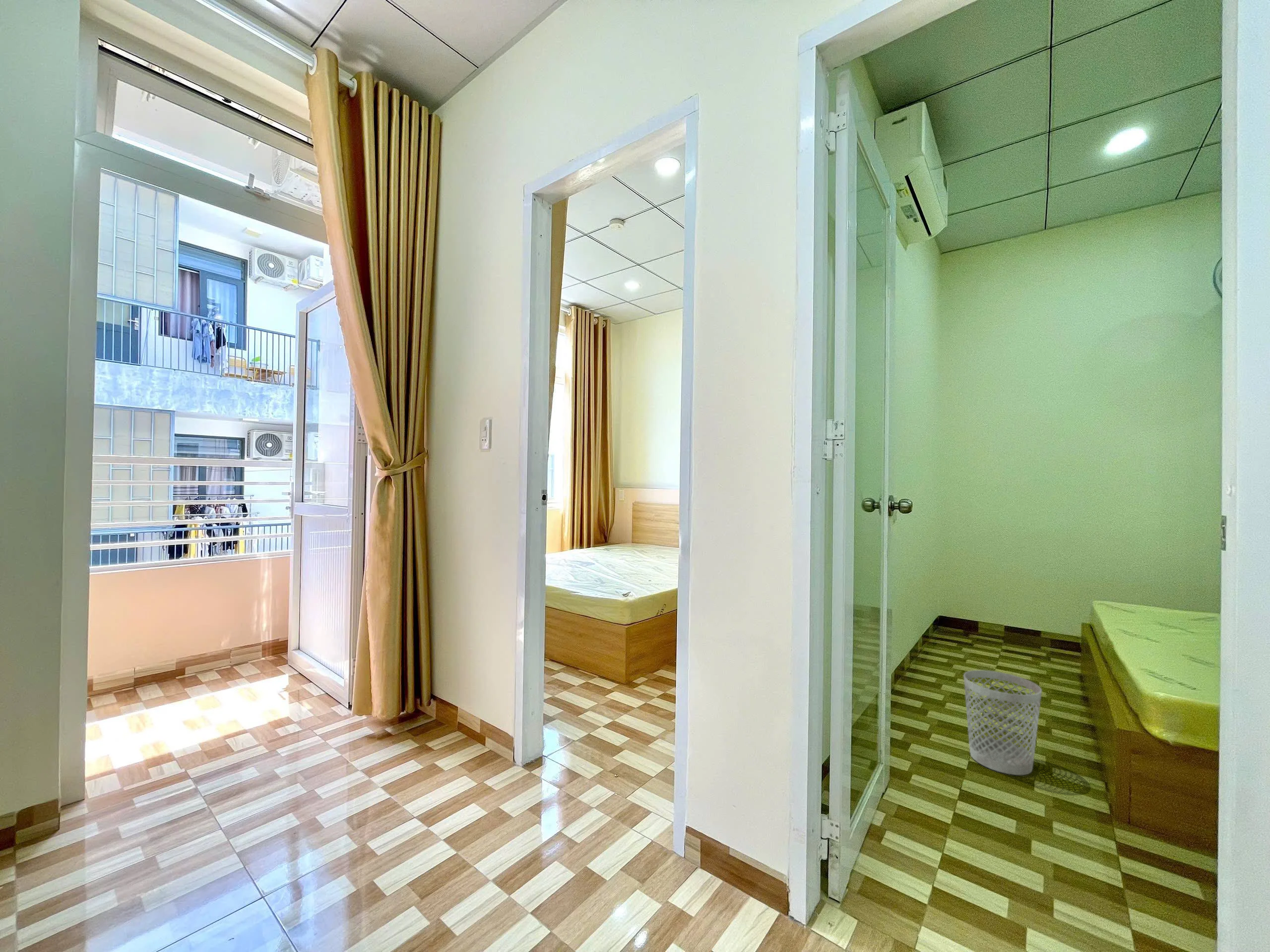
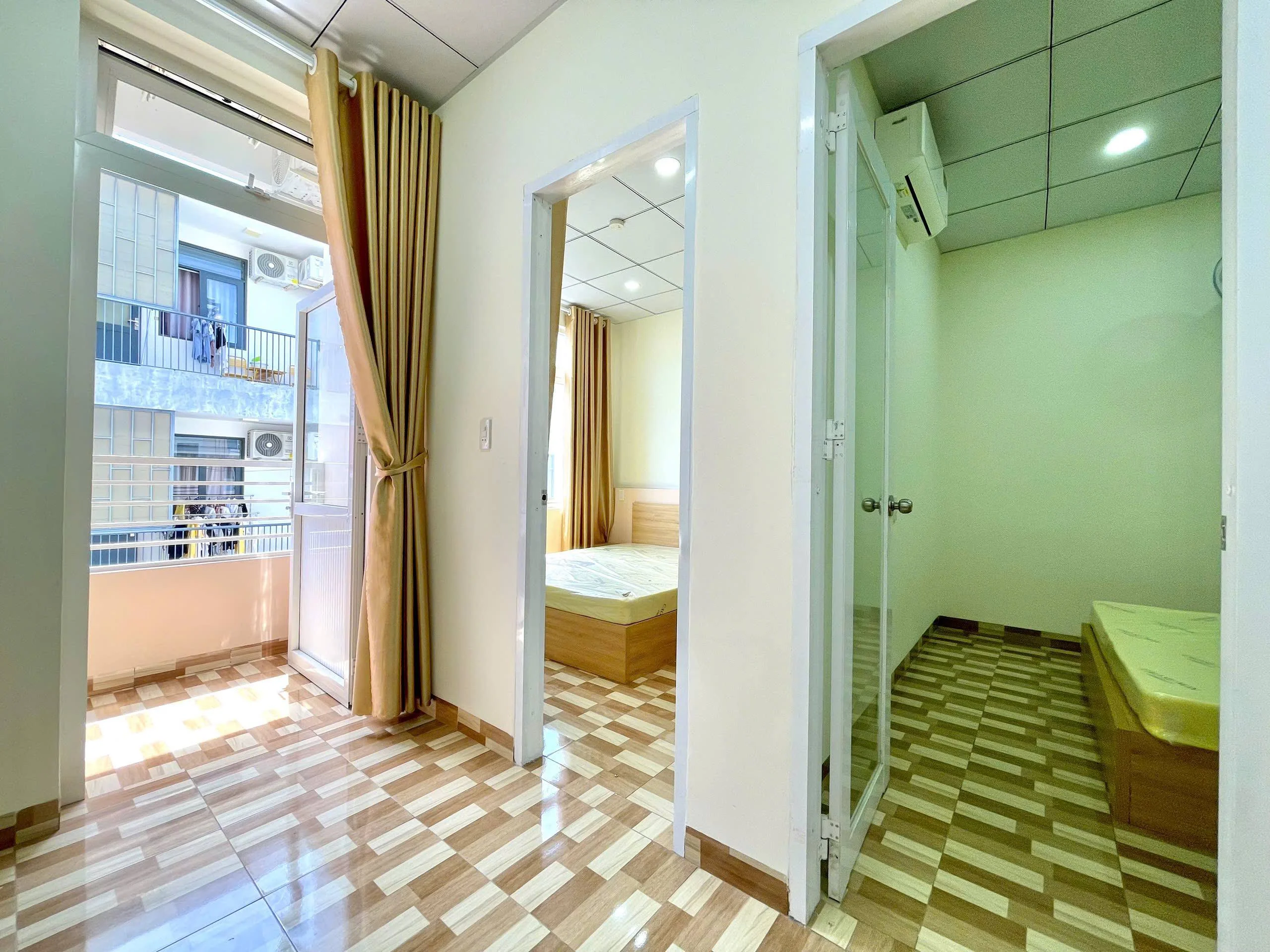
- wastebasket [963,670,1042,775]
